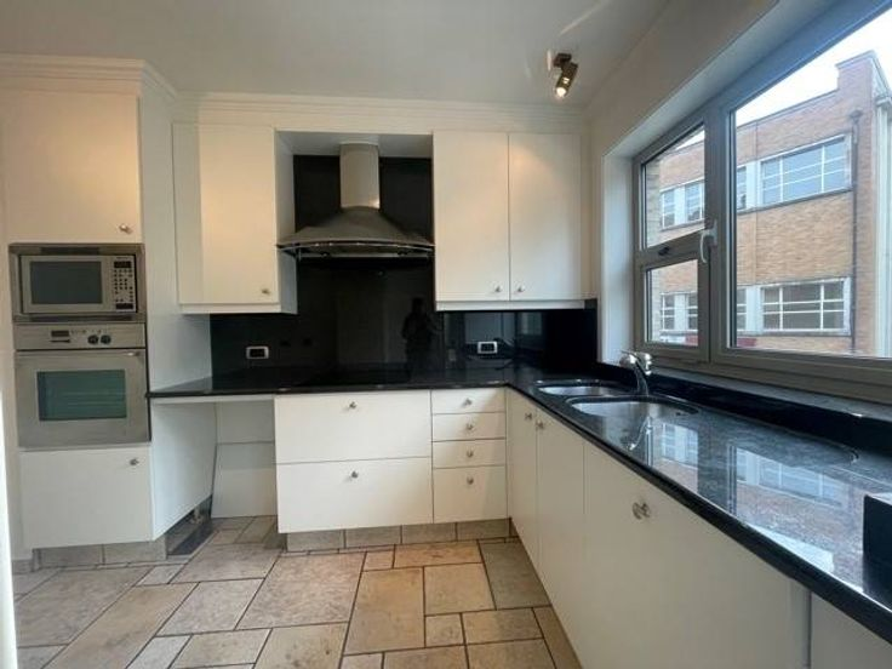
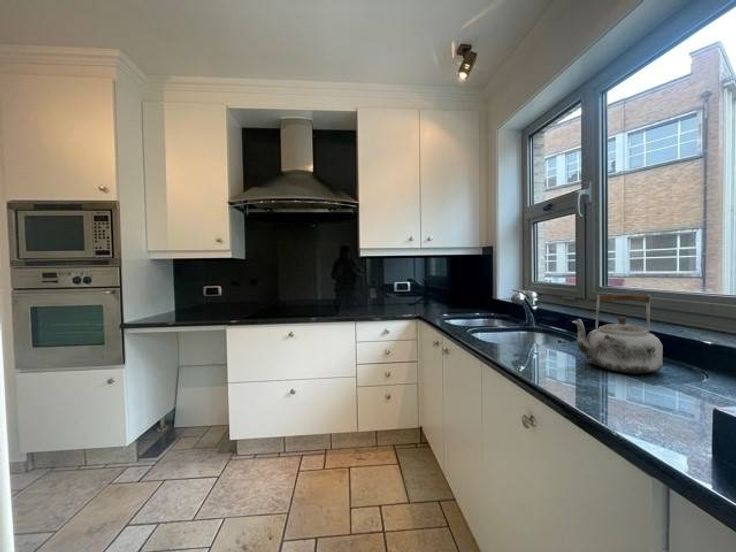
+ kettle [571,293,664,375]
